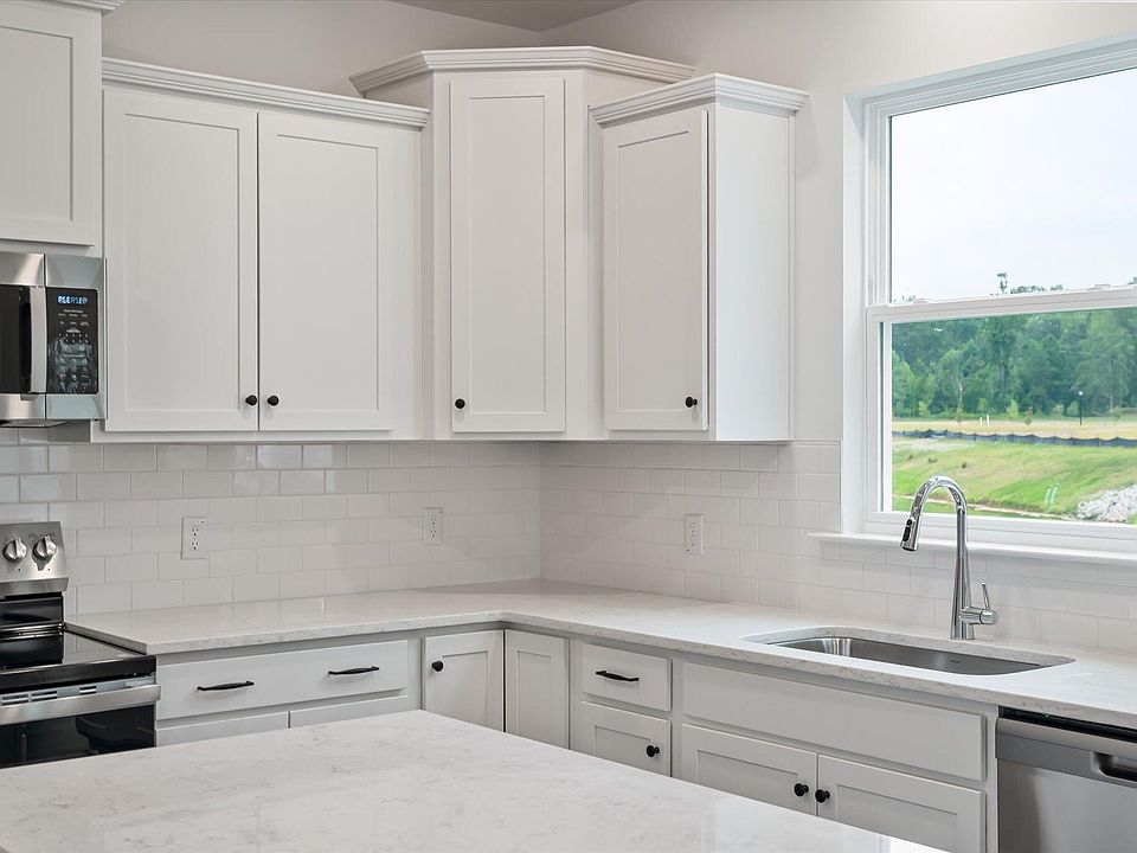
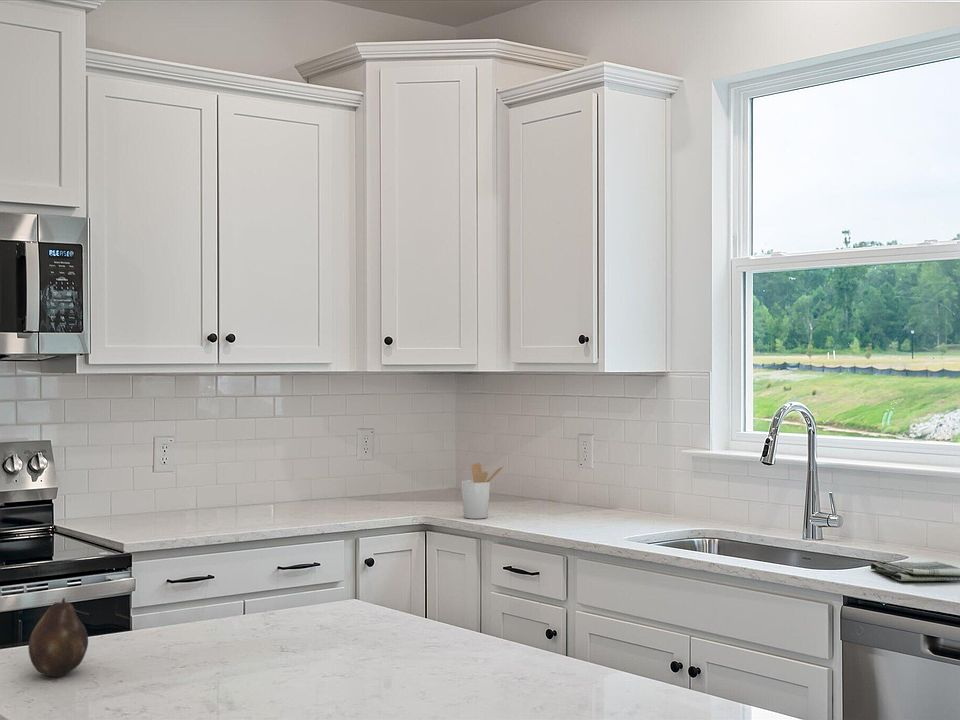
+ dish towel [869,560,960,582]
+ utensil holder [461,462,505,520]
+ fruit [27,597,89,677]
